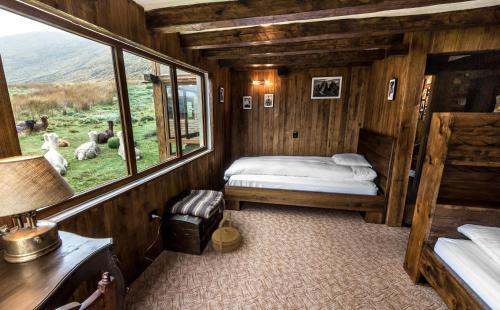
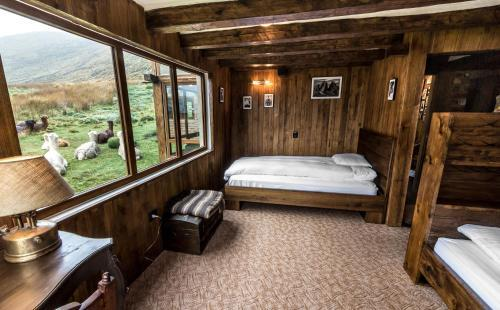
- basket [211,210,241,253]
